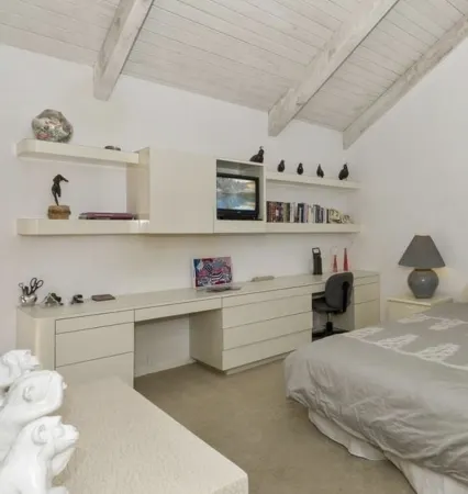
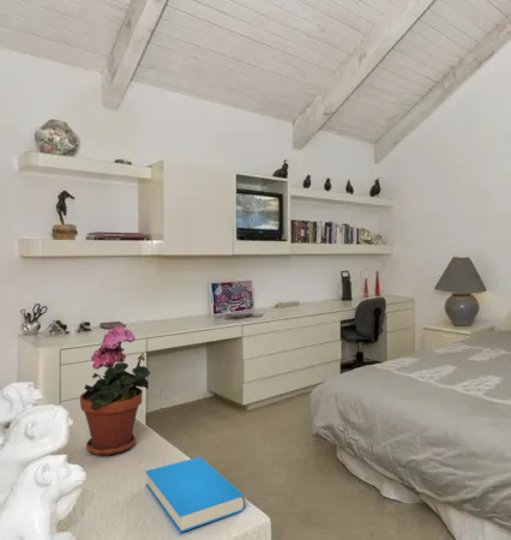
+ potted plant [79,324,151,457]
+ book [145,456,246,534]
